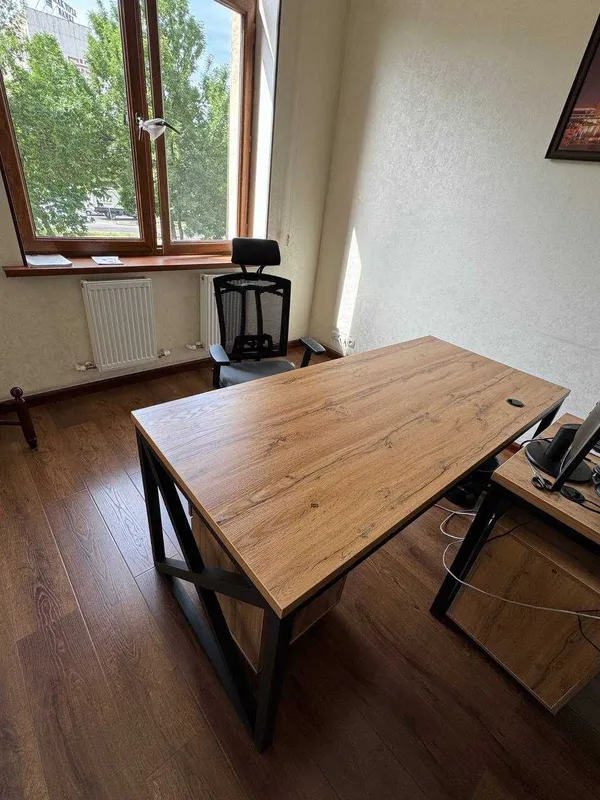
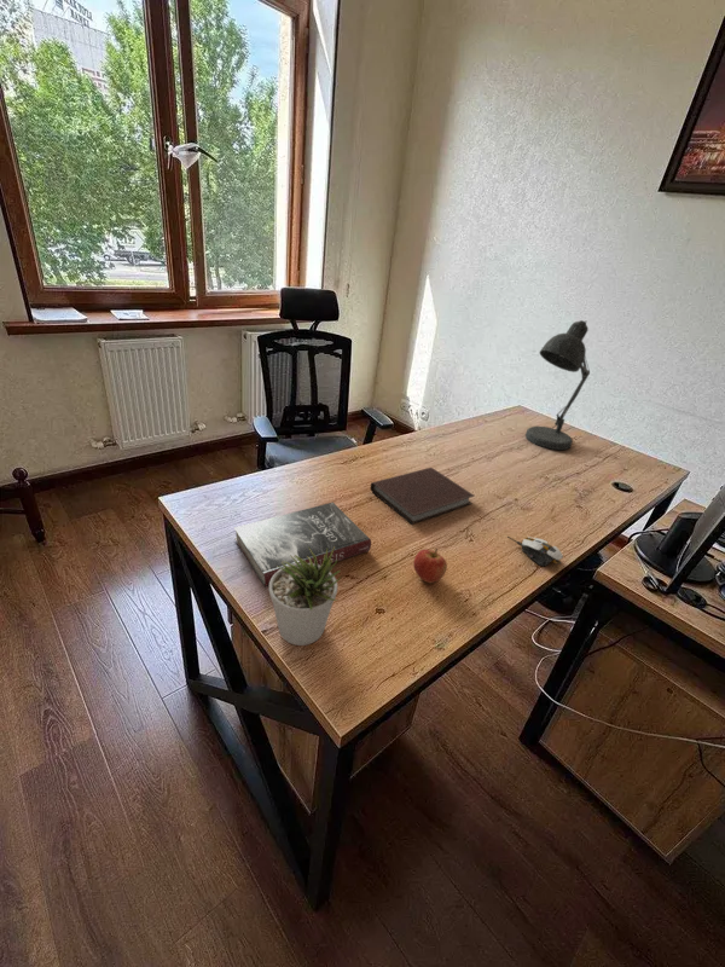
+ desk lamp [524,319,591,451]
+ computer mouse [506,535,564,567]
+ notebook [369,467,476,526]
+ potted plant [268,546,343,647]
+ book [233,502,372,587]
+ apple [412,548,448,584]
